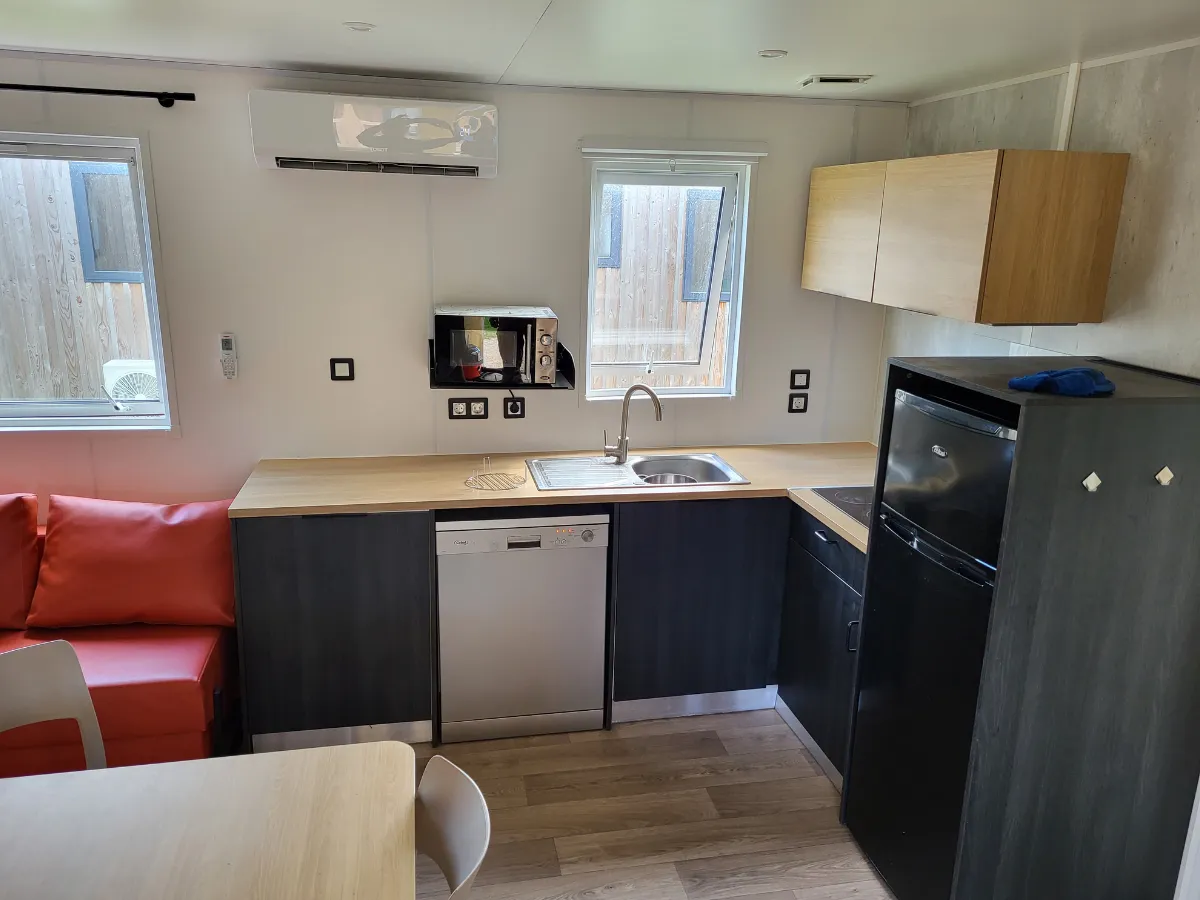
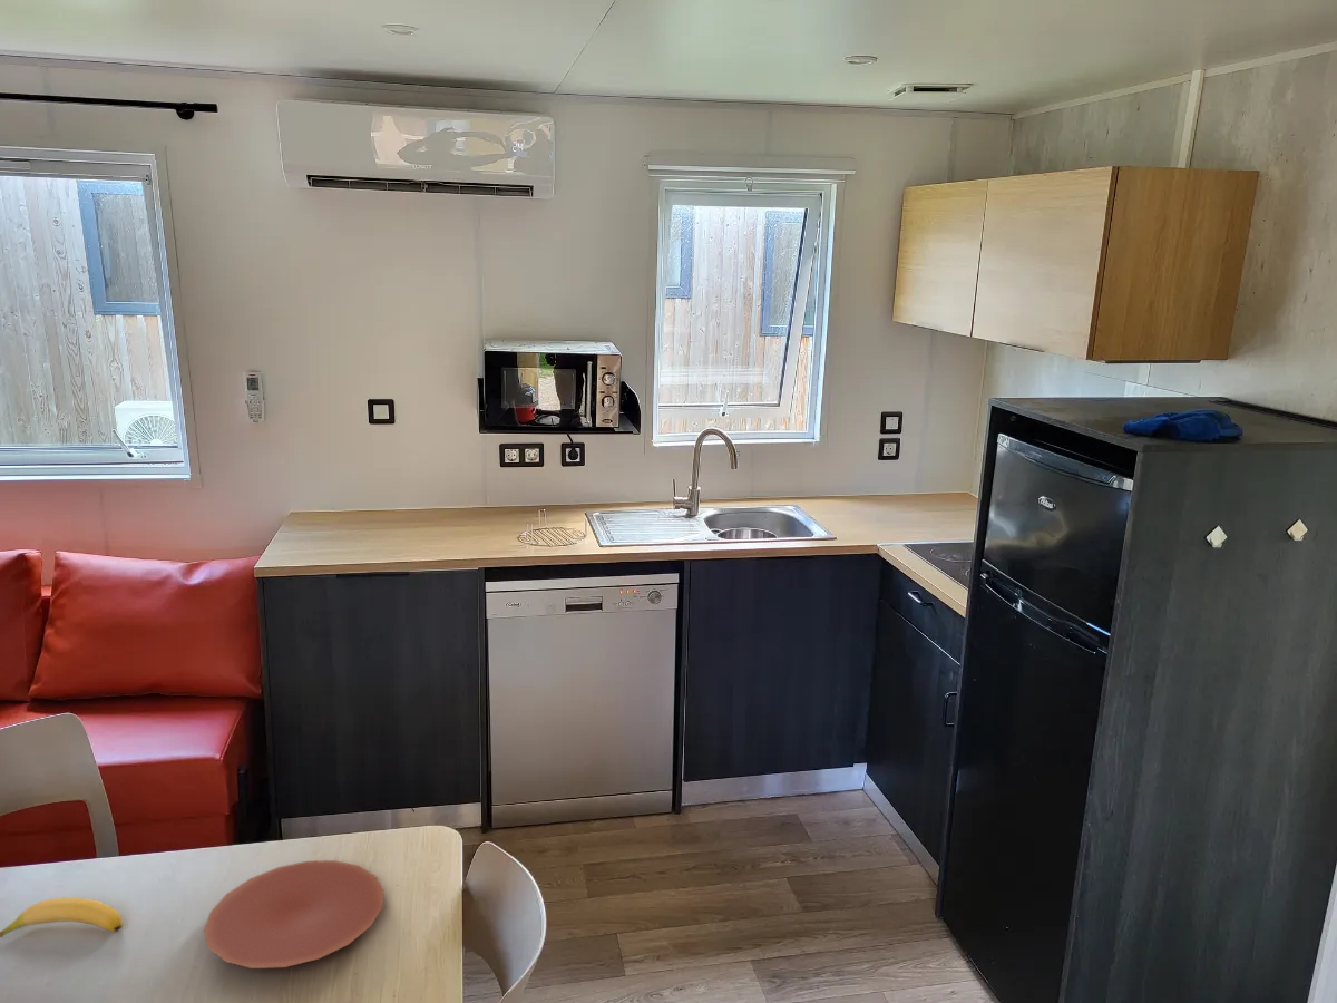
+ plate [203,859,384,970]
+ banana [0,897,124,938]
